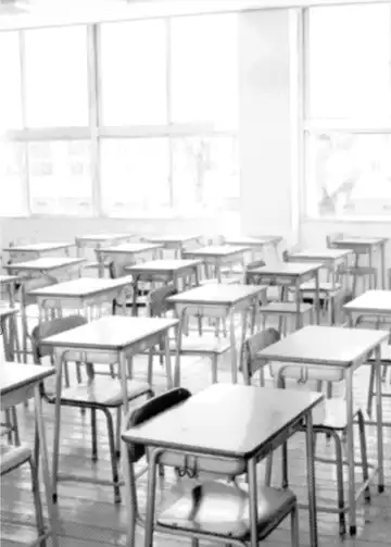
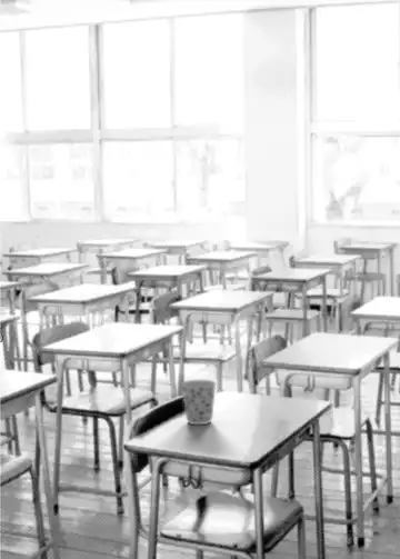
+ cup [180,379,217,426]
